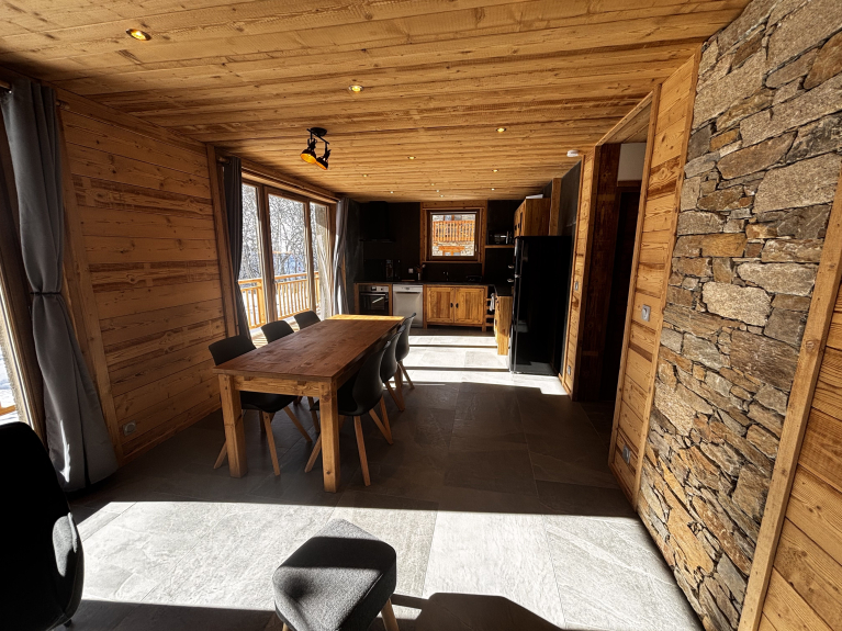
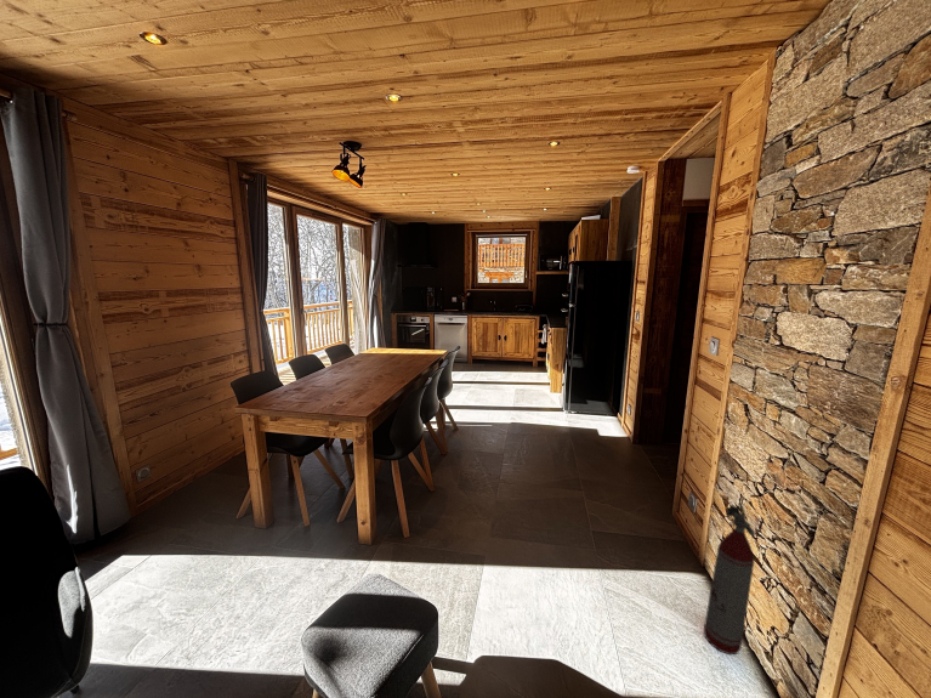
+ fire extinguisher [703,501,756,656]
